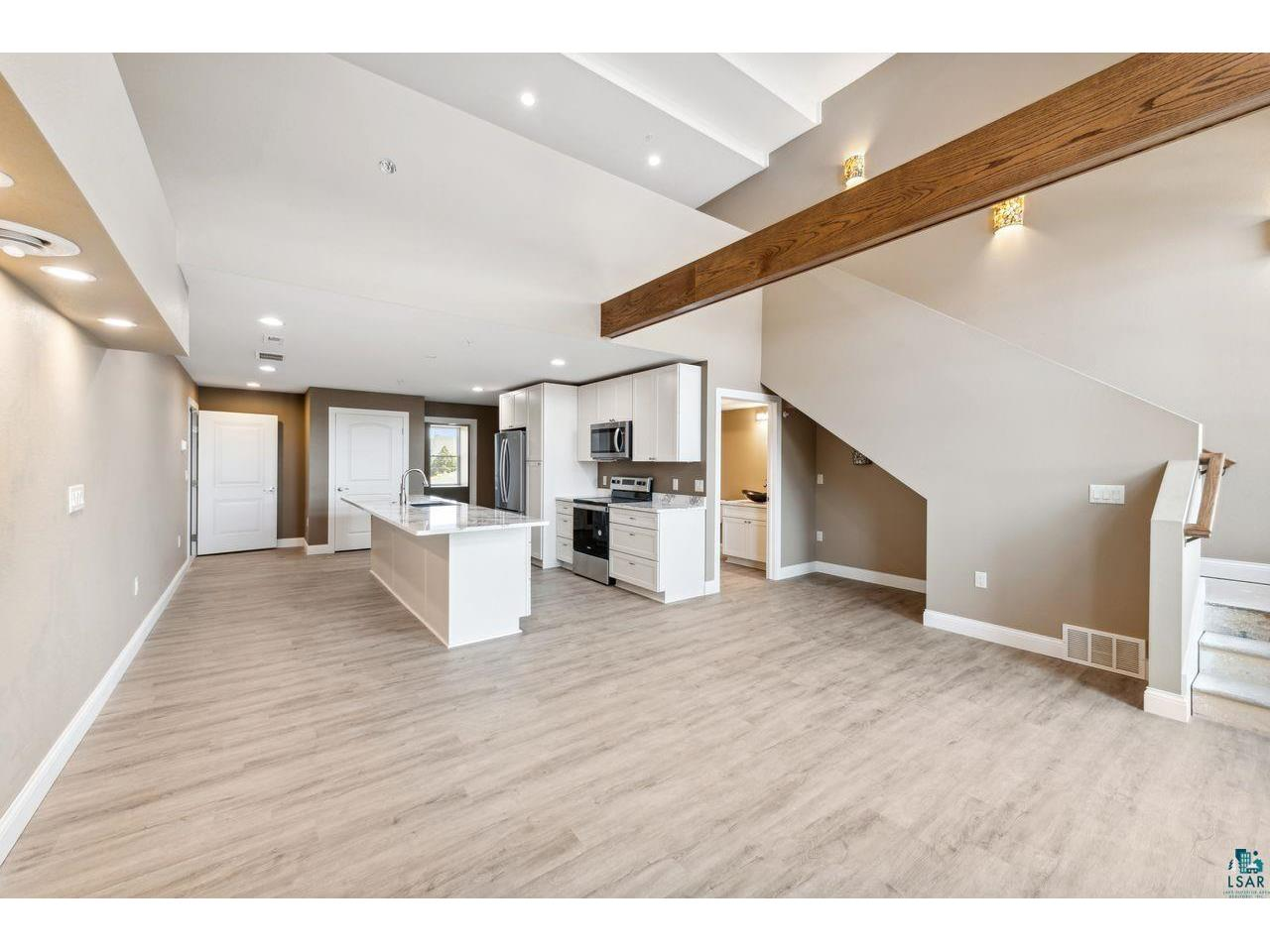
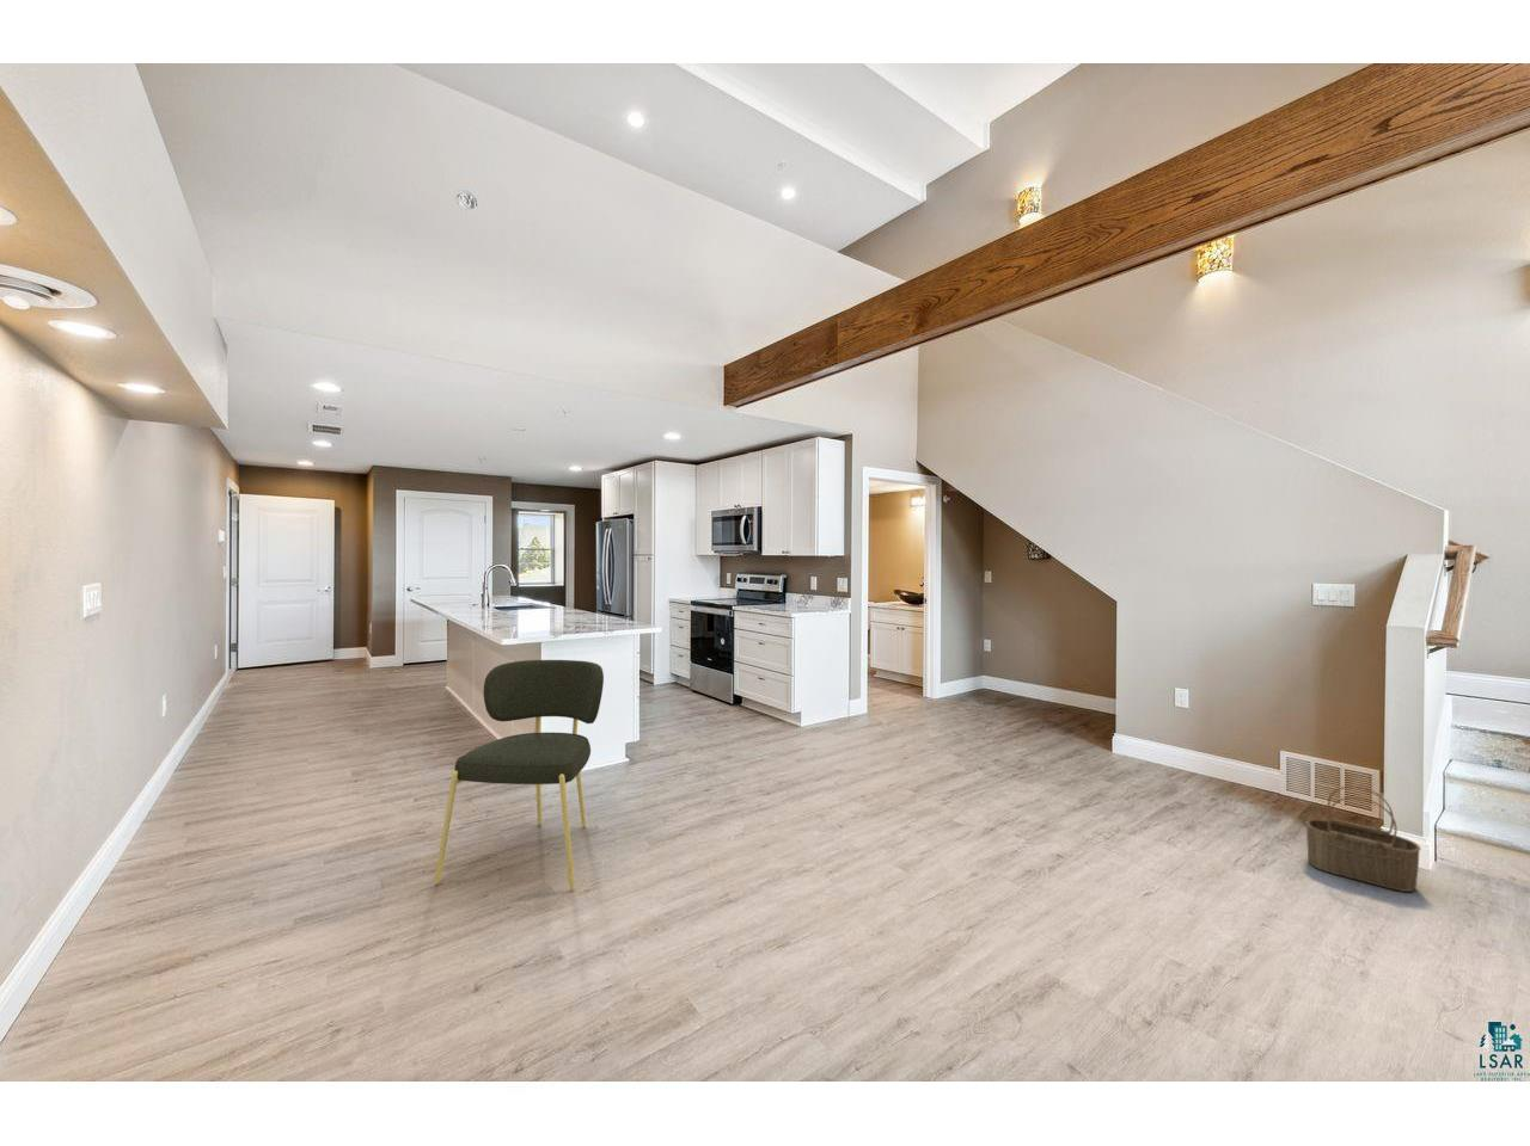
+ dining chair [434,658,605,892]
+ wicker basket [1305,786,1423,893]
